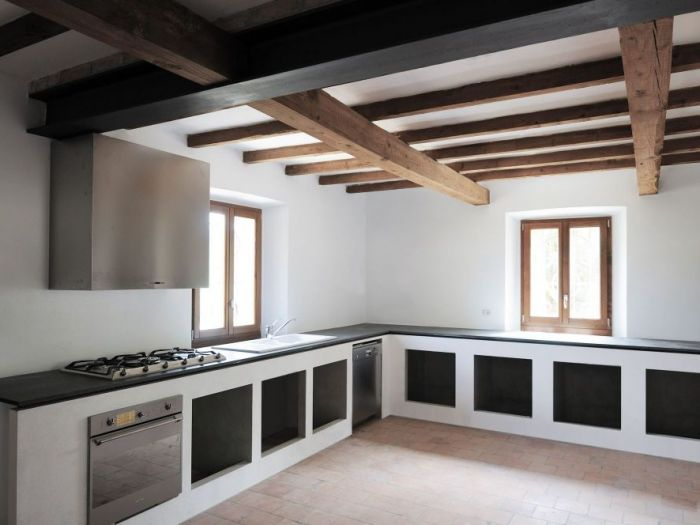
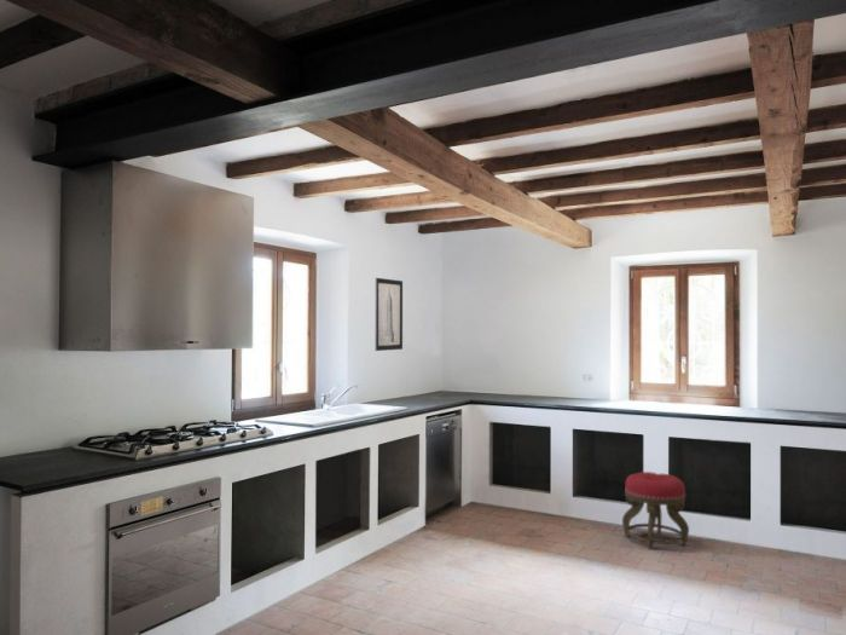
+ stool [621,471,690,550]
+ wall art [375,277,404,352]
